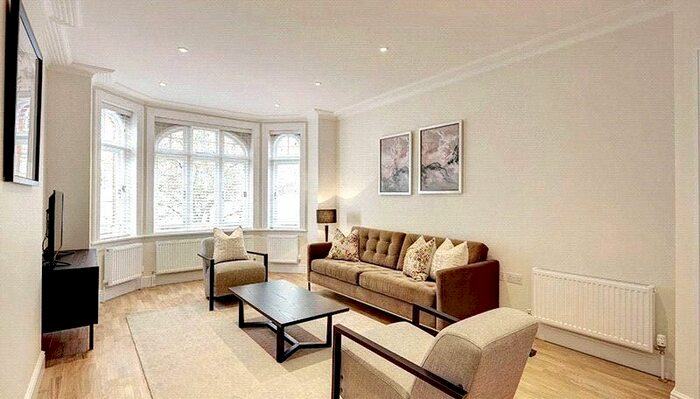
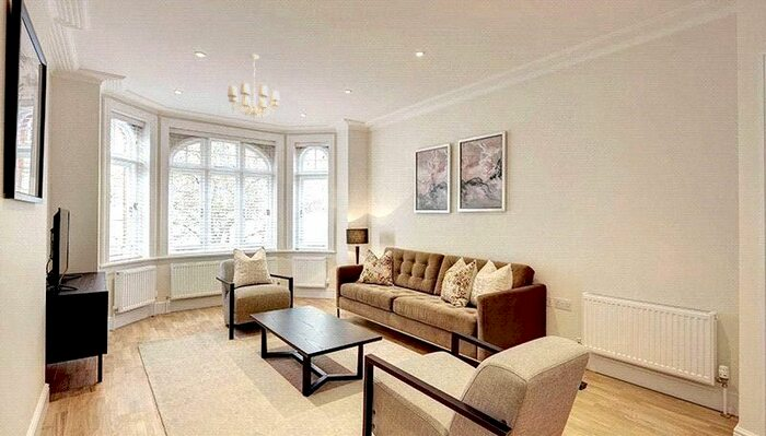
+ chandelier [227,54,281,122]
